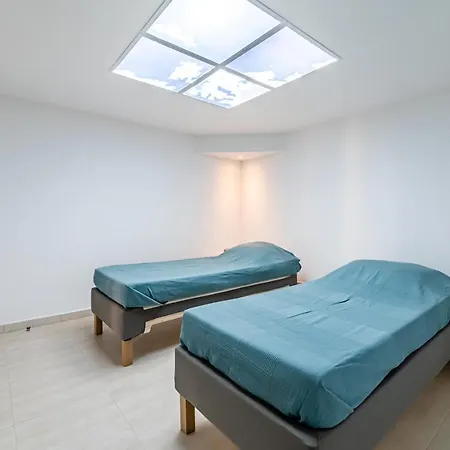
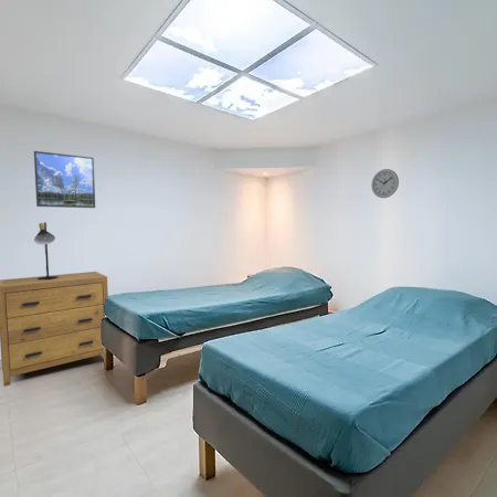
+ dresser [0,271,109,388]
+ table lamp [33,221,57,279]
+ wall clock [370,168,400,199]
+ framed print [33,150,96,209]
